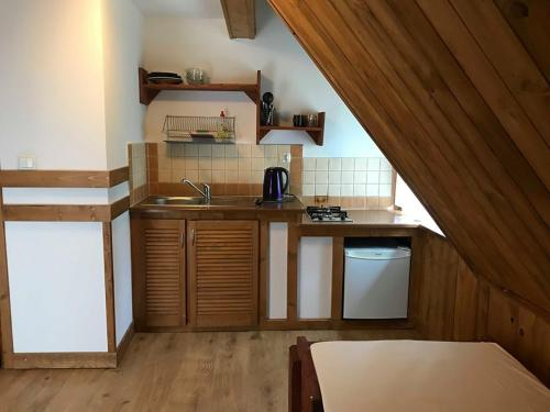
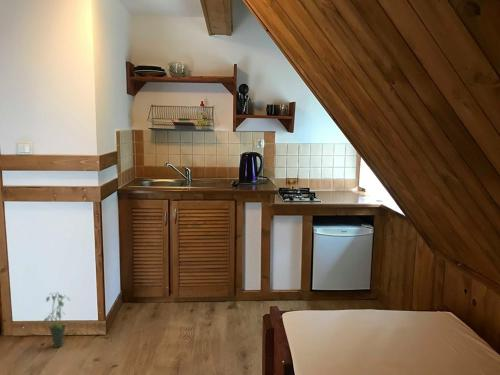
+ potted plant [43,291,71,348]
